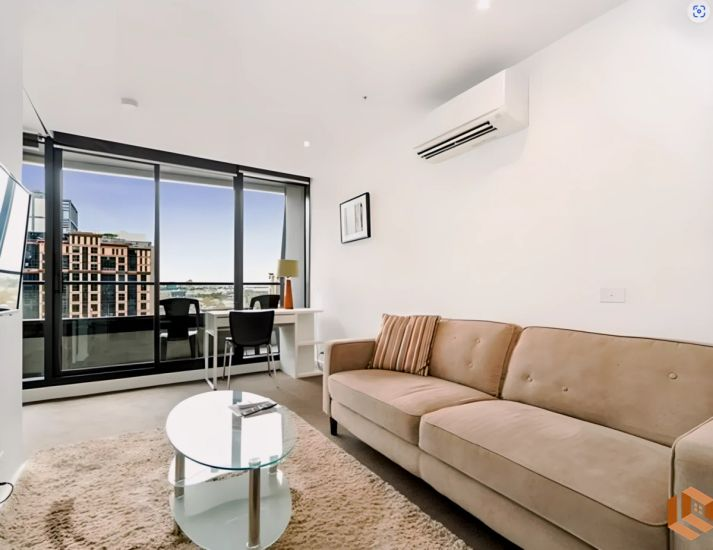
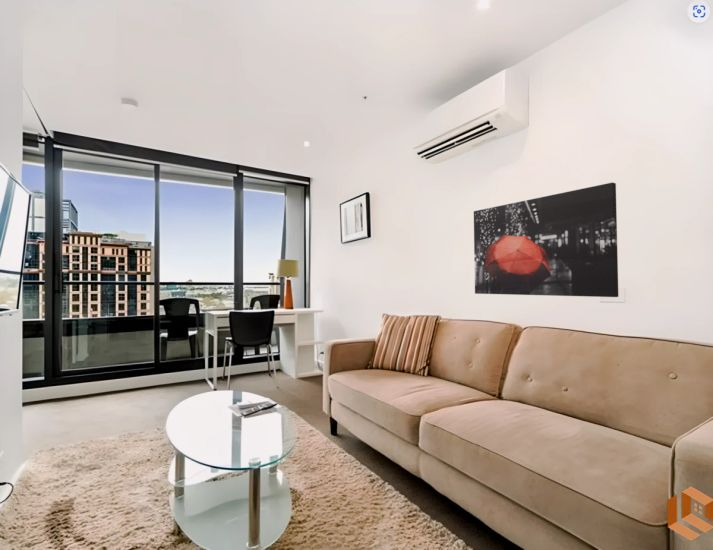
+ wall art [473,181,619,298]
